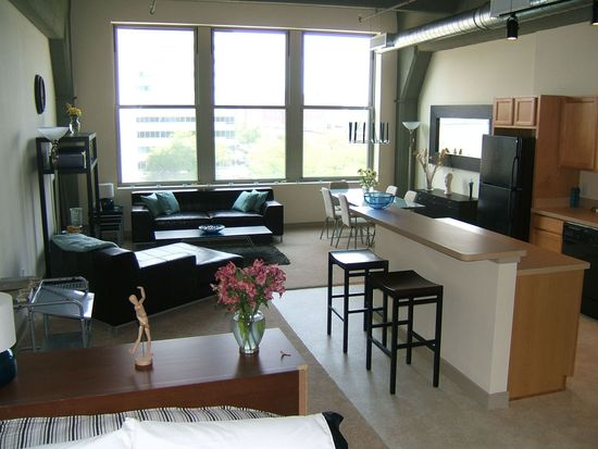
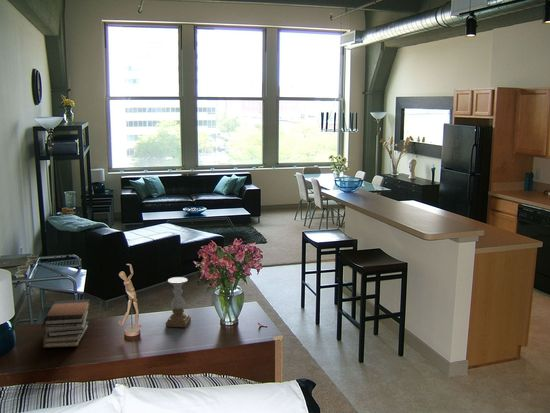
+ book stack [40,298,91,349]
+ candle holder [165,276,192,328]
